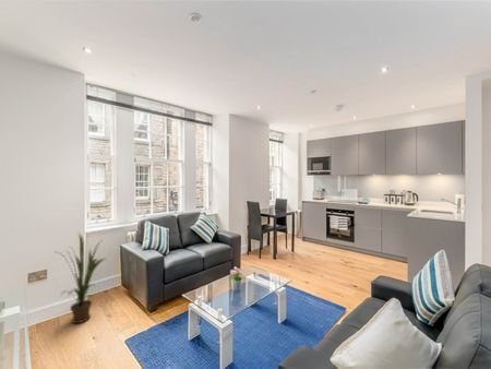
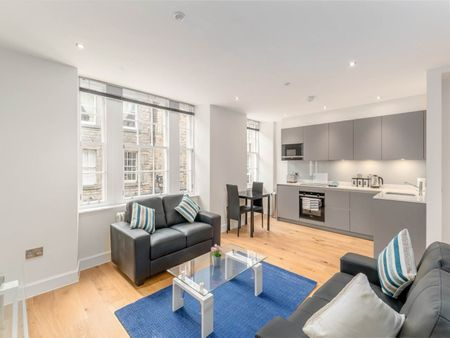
- house plant [56,233,106,324]
